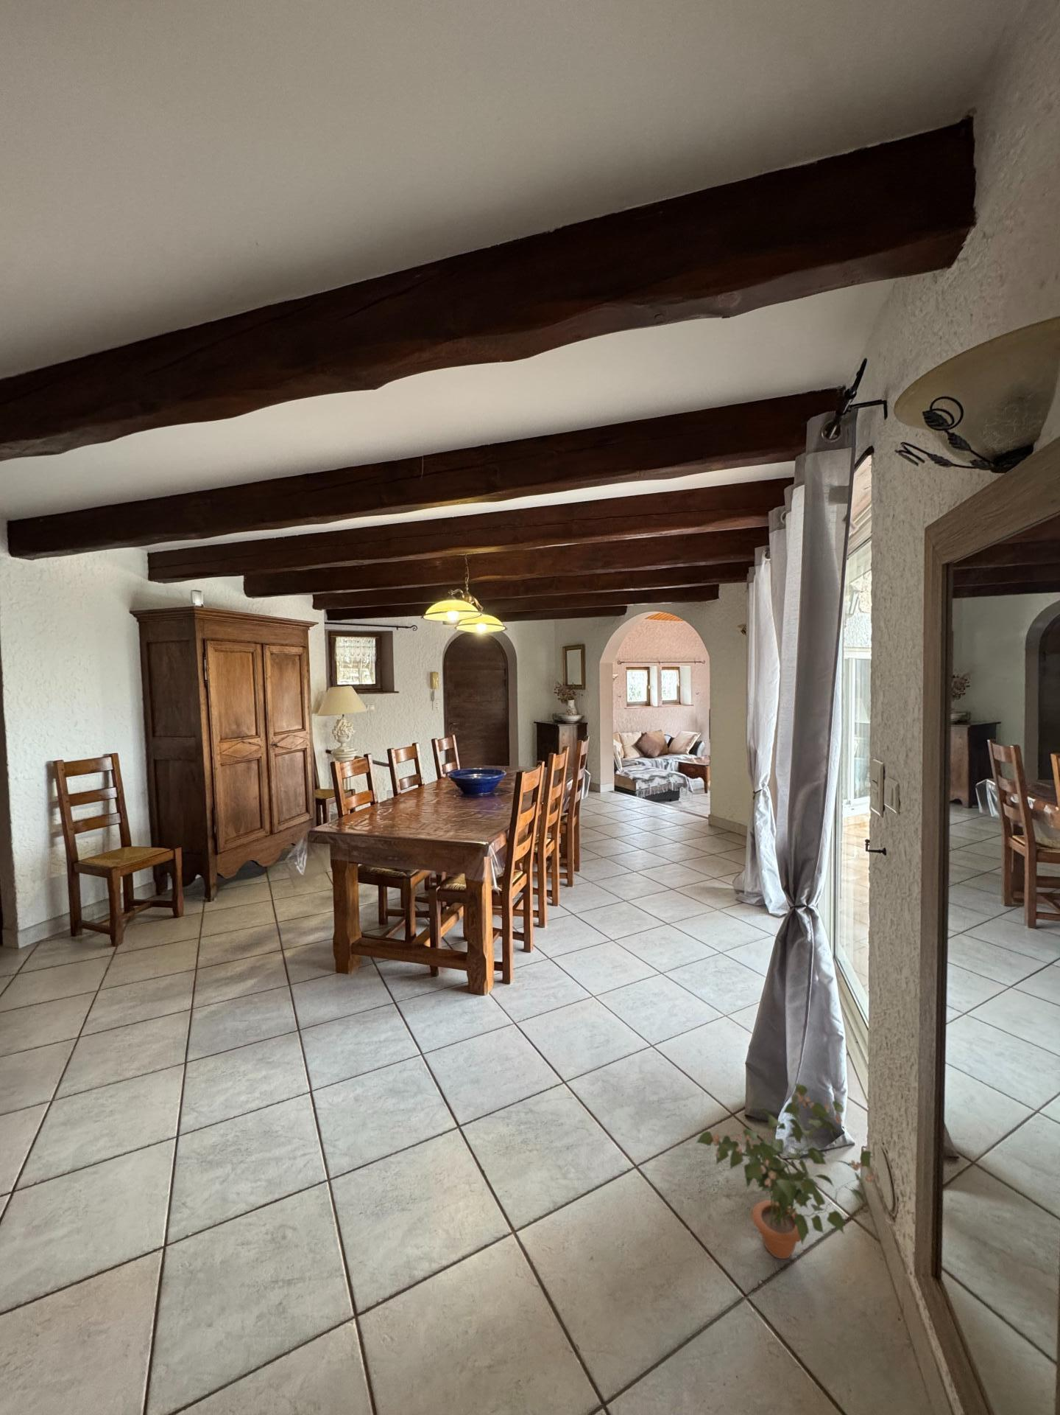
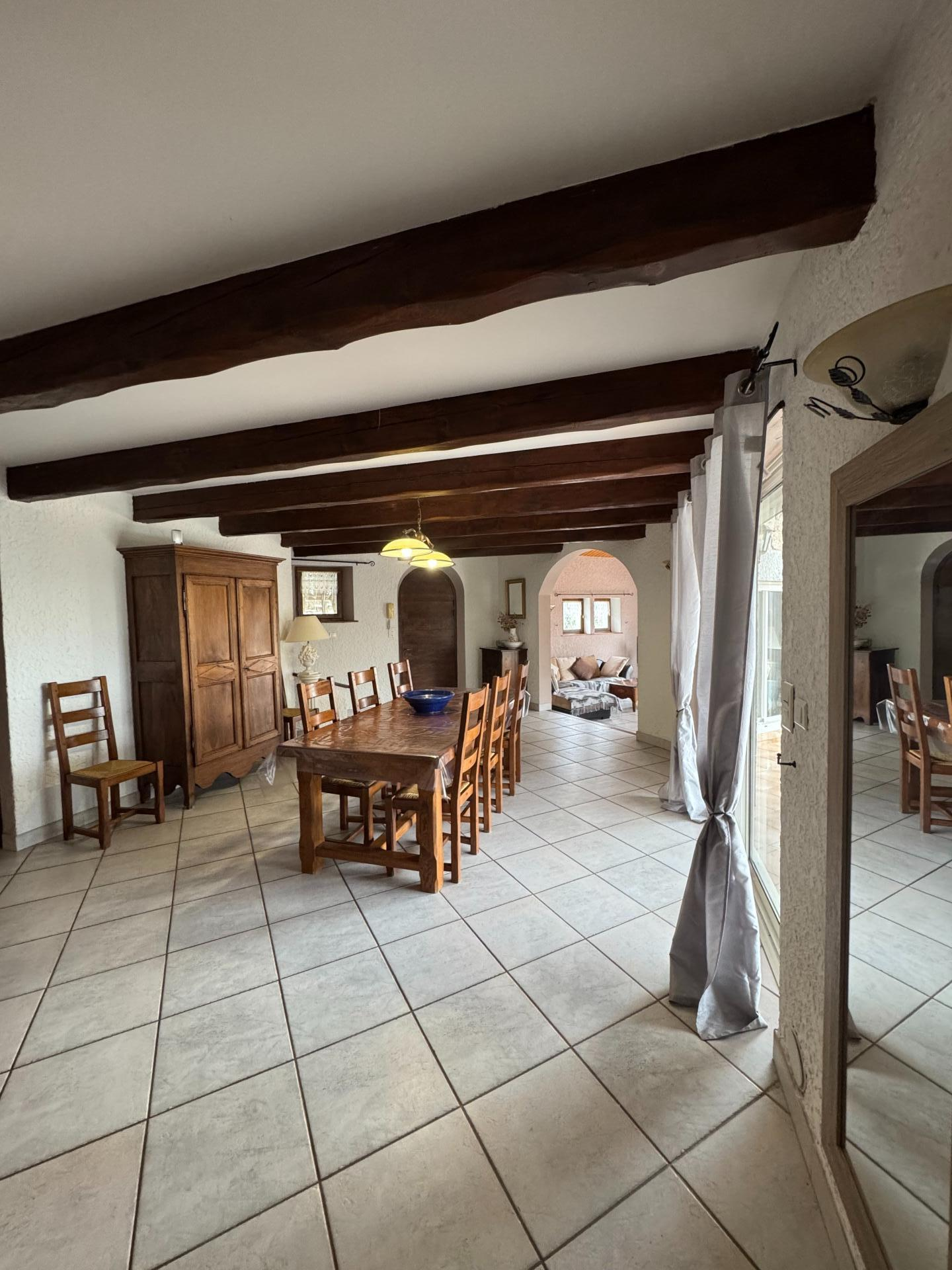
- potted plant [696,1082,875,1259]
